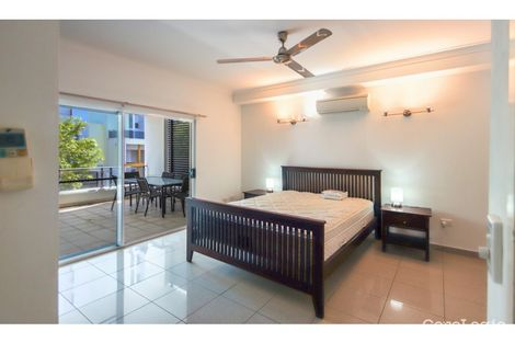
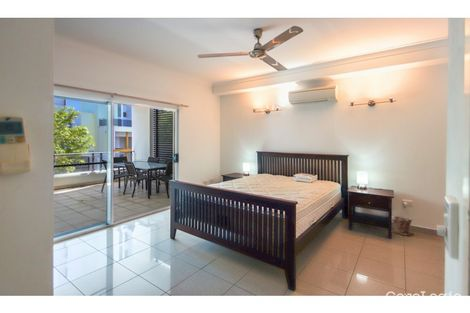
+ plant pot [391,215,414,236]
